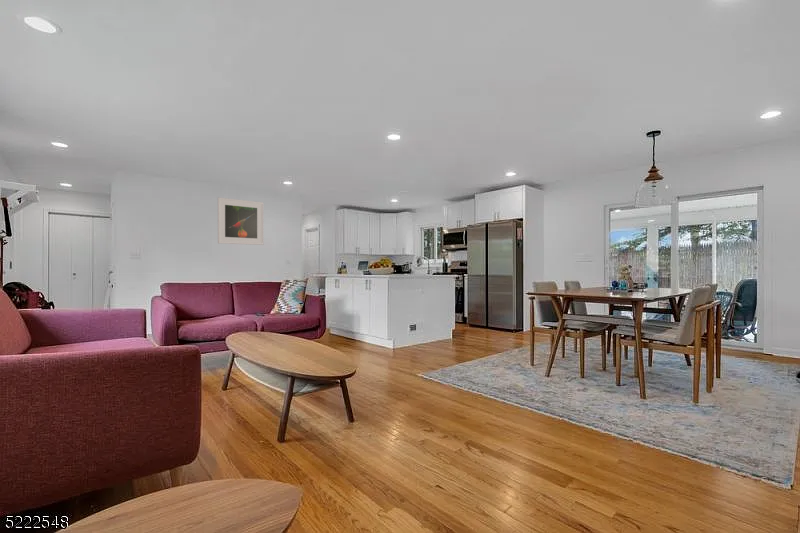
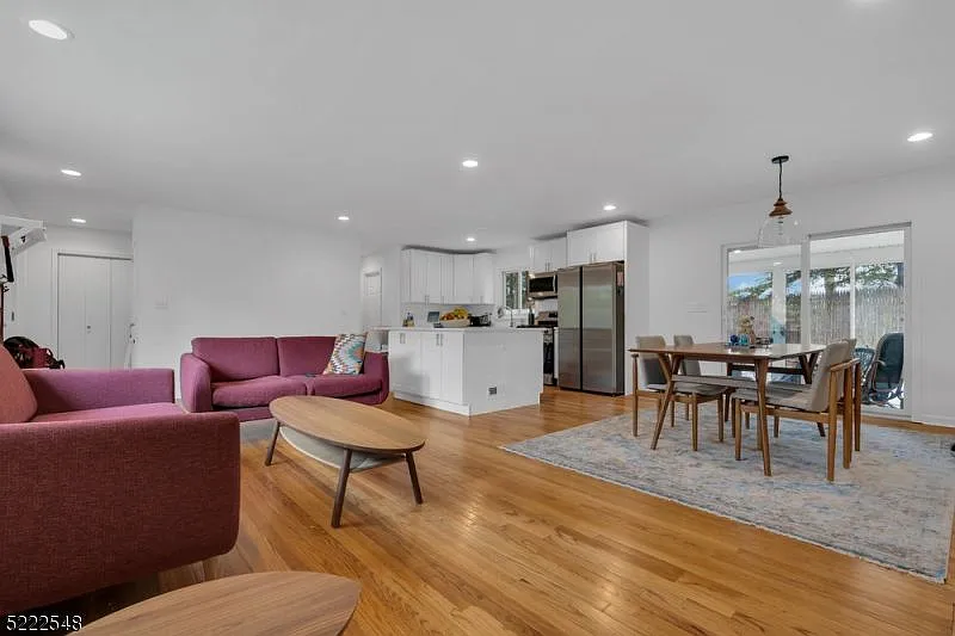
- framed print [217,196,264,246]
